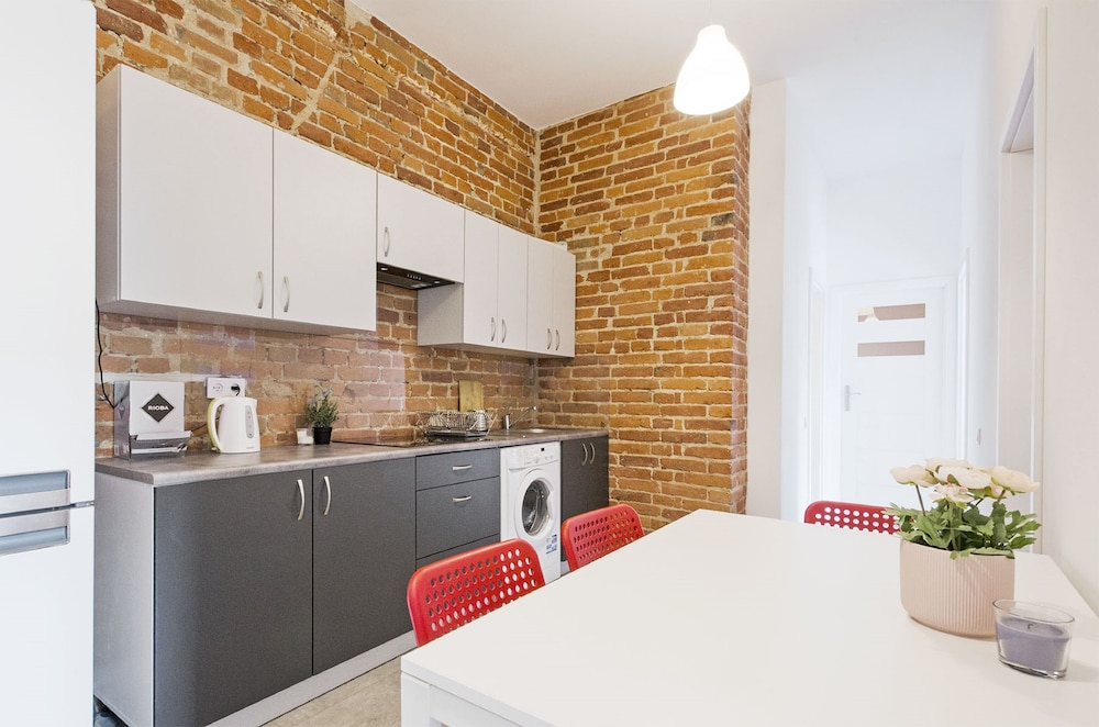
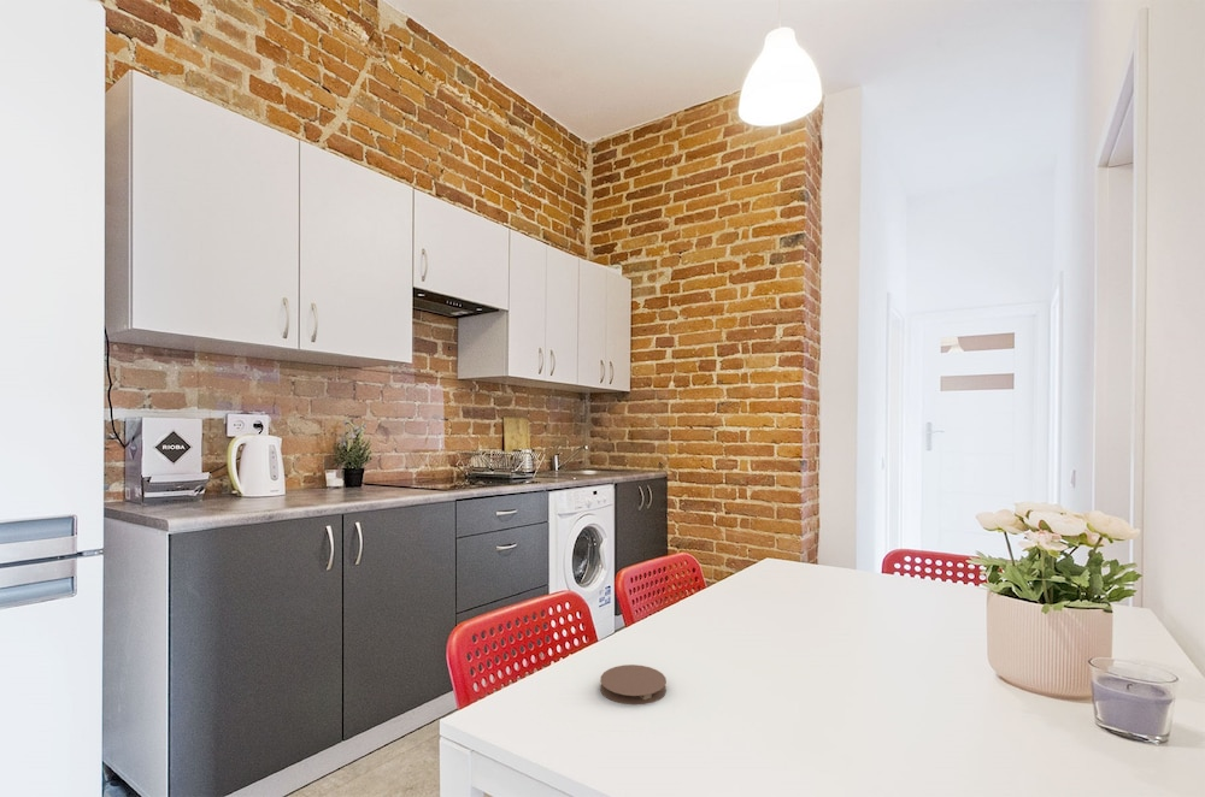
+ coaster [599,663,668,706]
